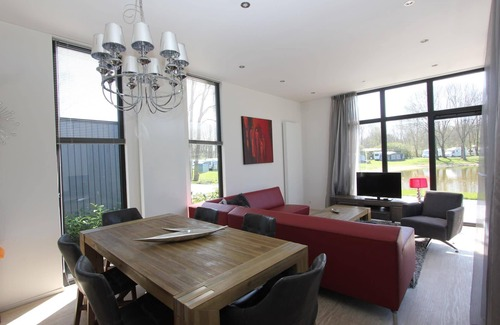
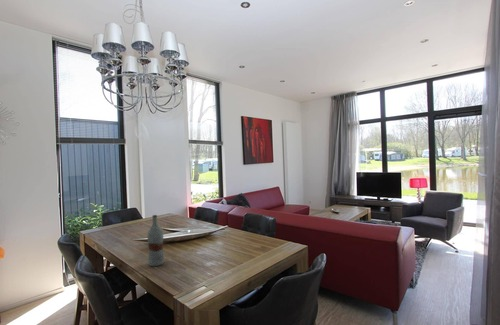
+ bottle [146,214,165,267]
